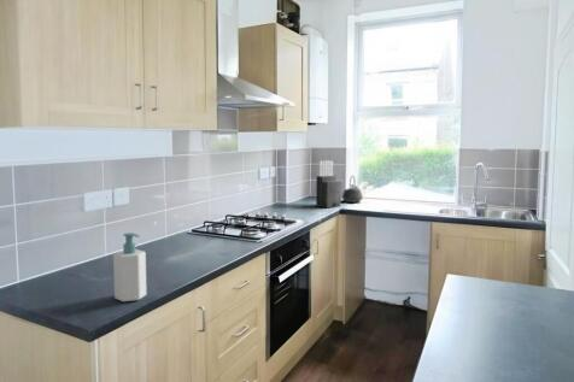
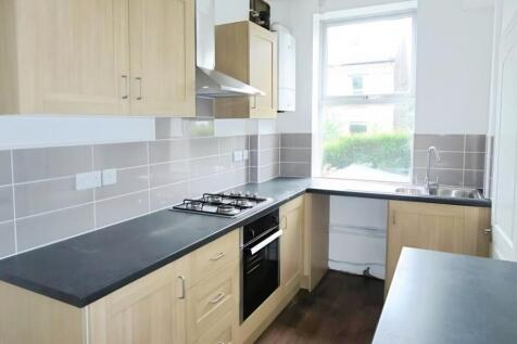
- soap bottle [112,231,148,302]
- knife block [315,159,342,208]
- kettle [341,175,364,204]
